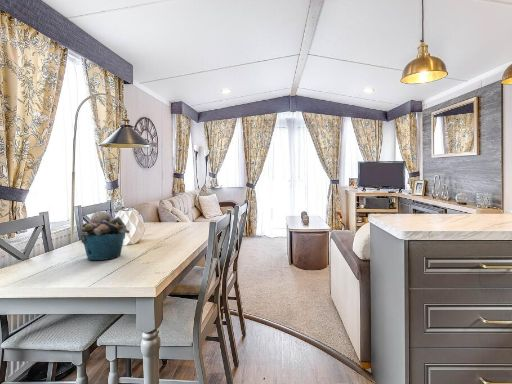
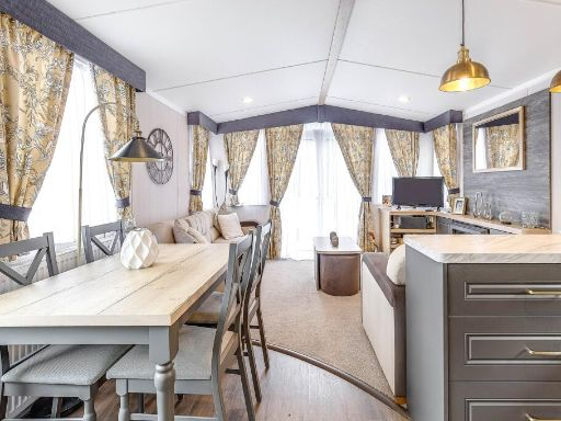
- bucket [80,210,130,261]
